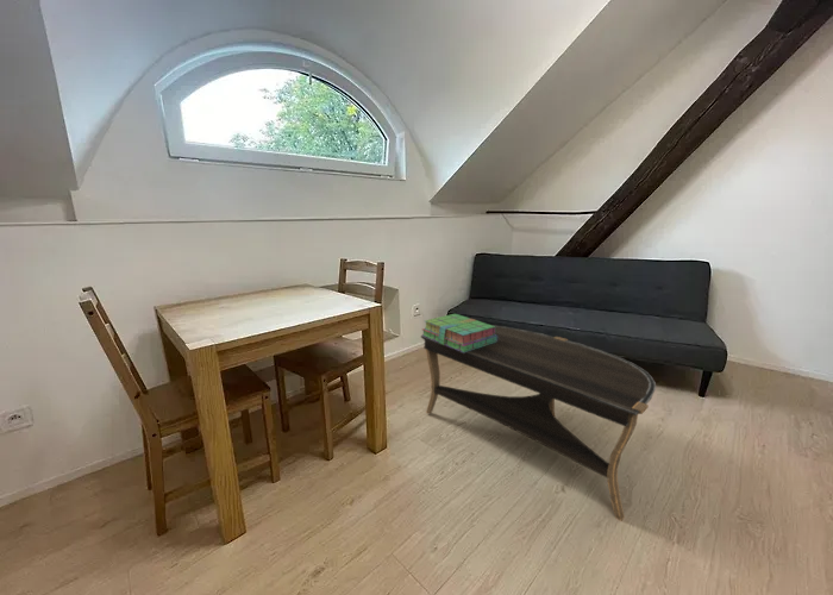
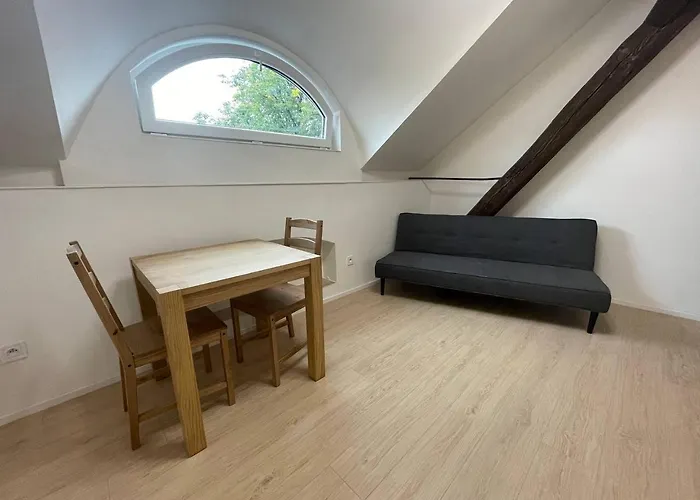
- stack of books [421,313,497,353]
- coffee table [420,324,657,522]
